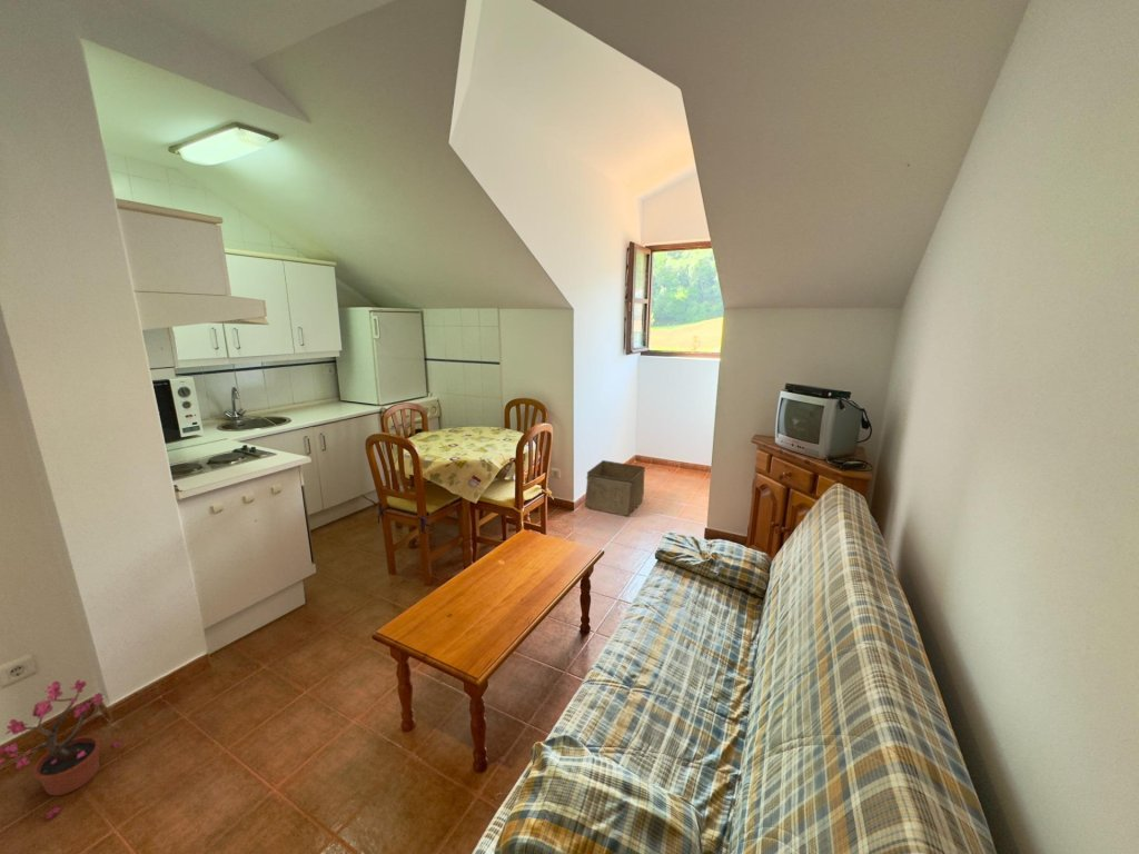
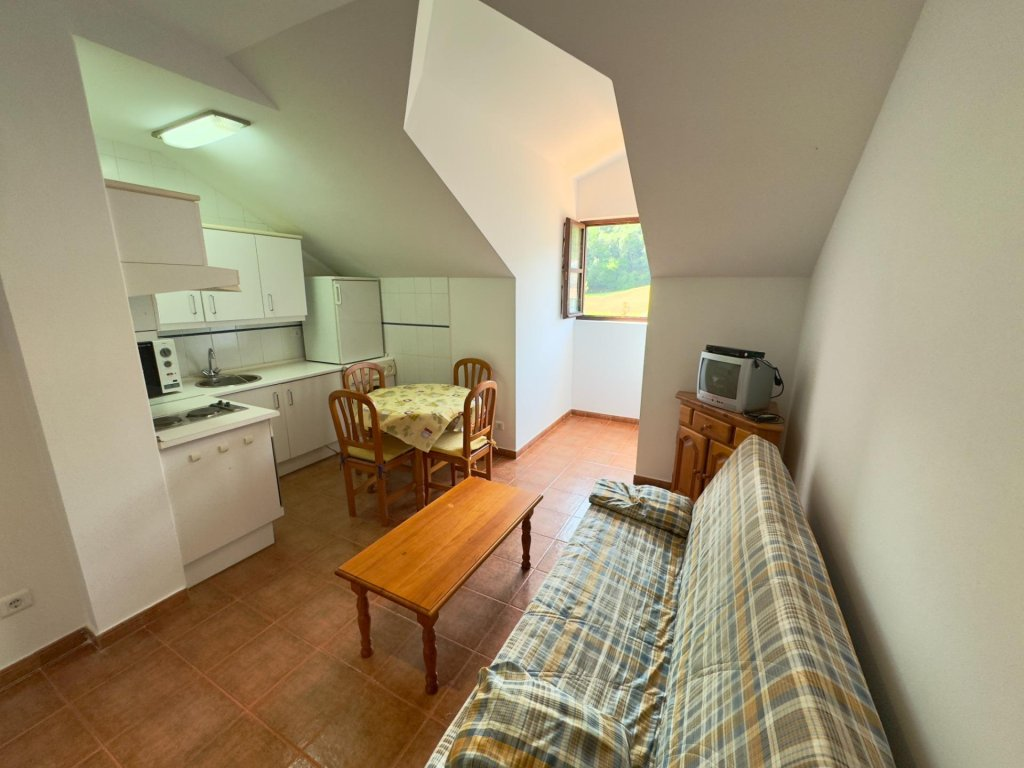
- storage bin [584,459,646,517]
- potted plant [0,678,125,820]
